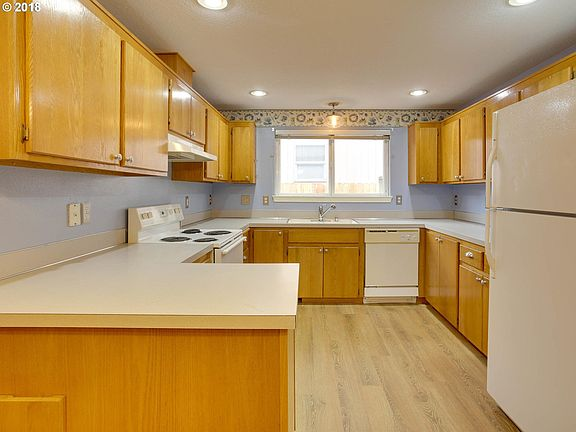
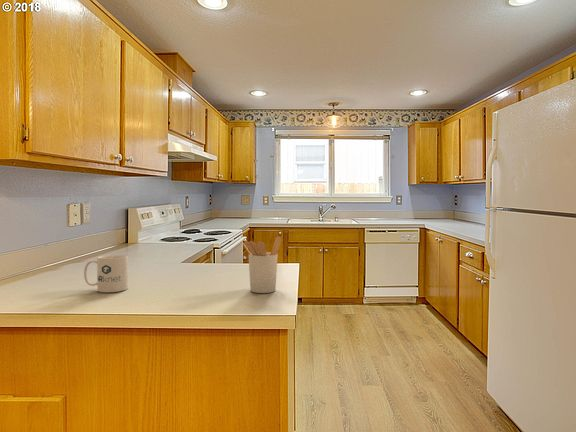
+ utensil holder [242,236,282,294]
+ mug [83,254,129,293]
